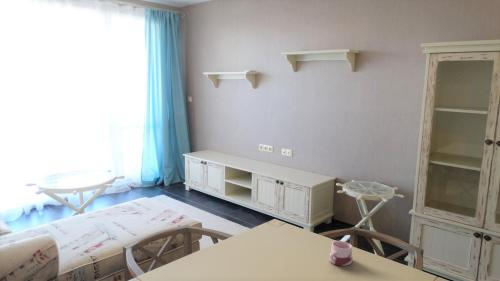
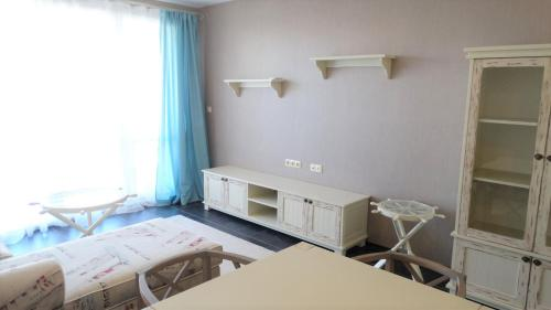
- mug [328,240,354,267]
